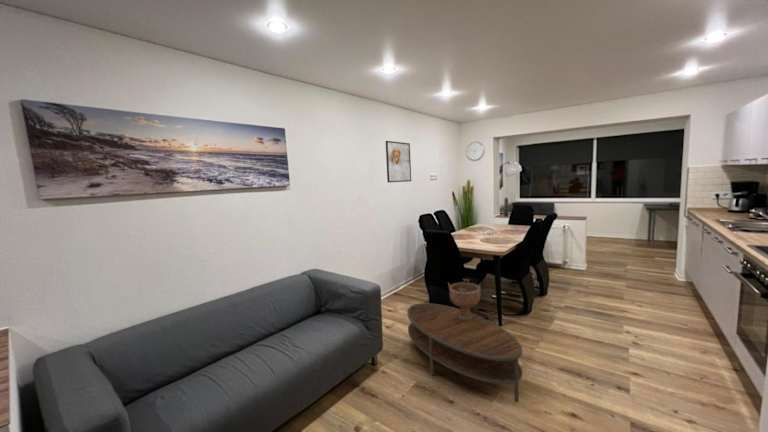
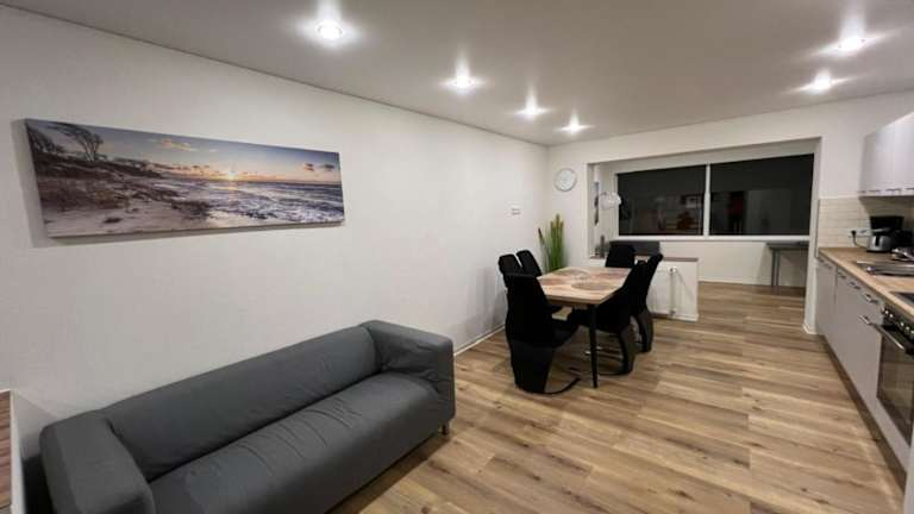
- coffee table [406,302,523,403]
- decorative bowl [447,278,482,320]
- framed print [385,140,412,183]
